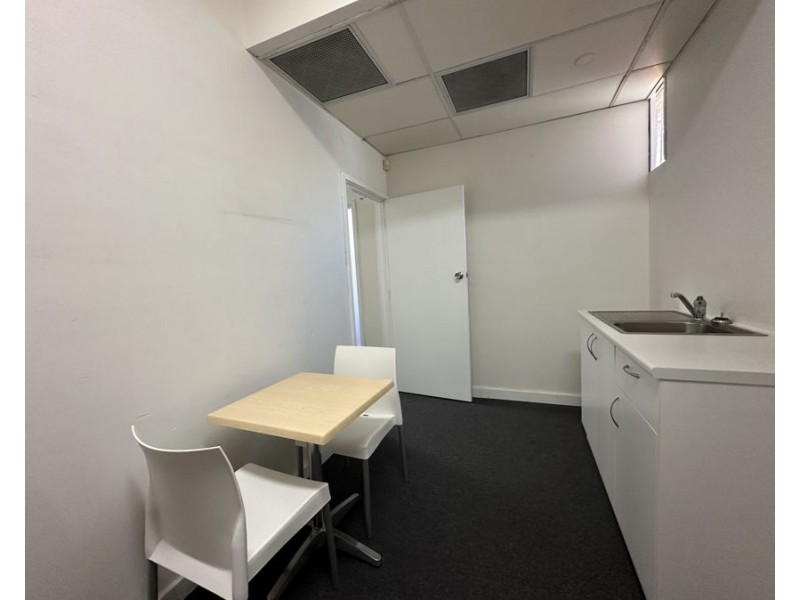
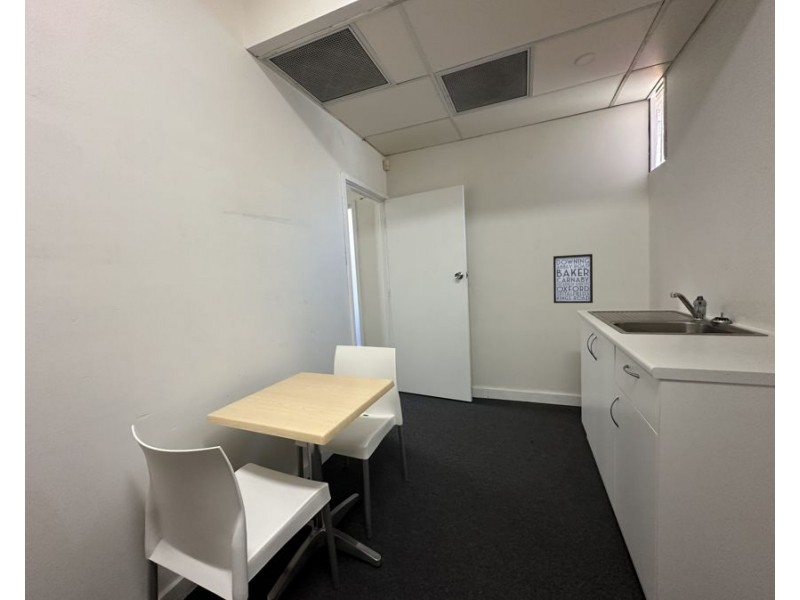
+ wall art [552,253,594,304]
